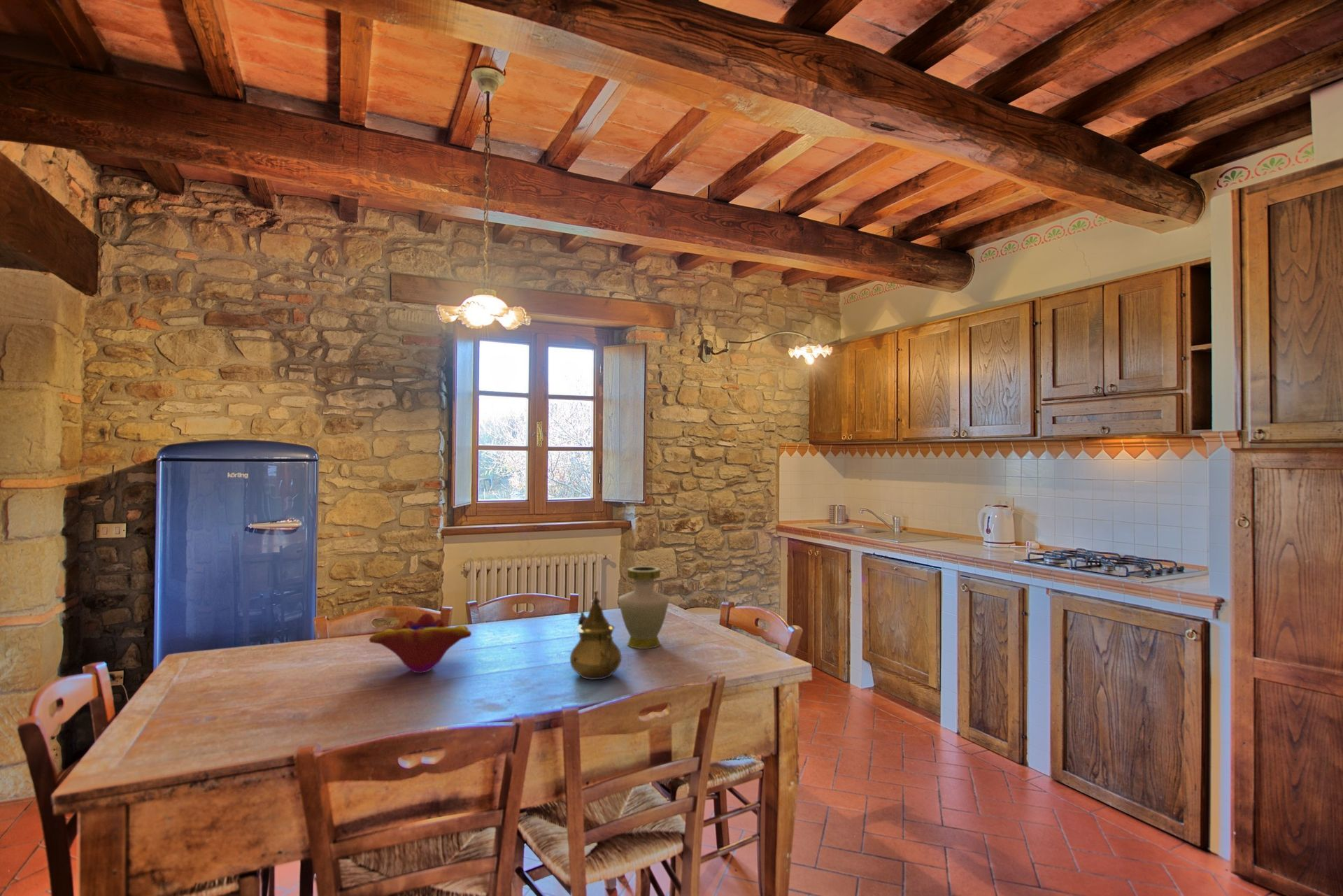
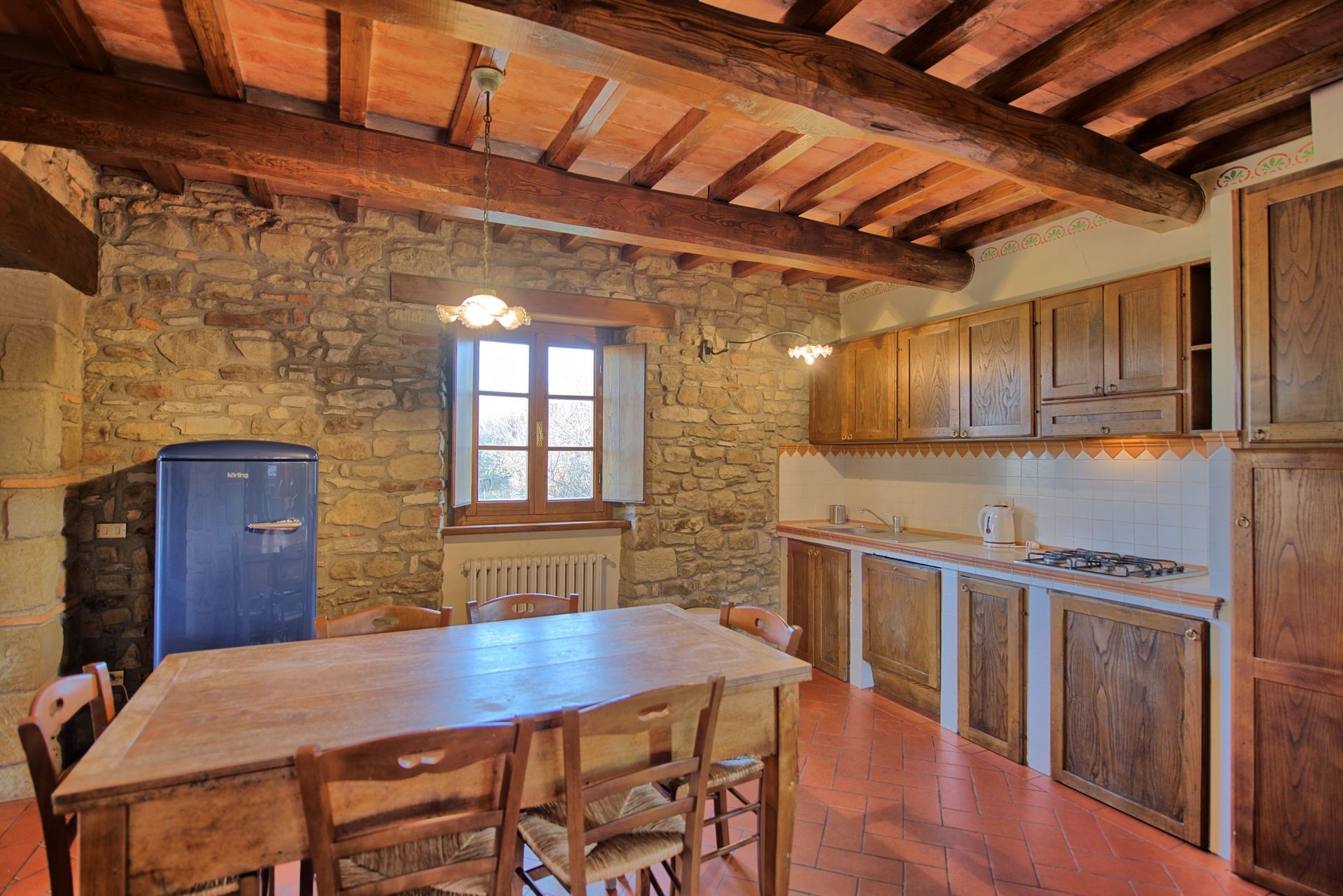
- vase [618,565,670,649]
- decorative bowl [368,613,472,674]
- teapot [569,590,623,681]
